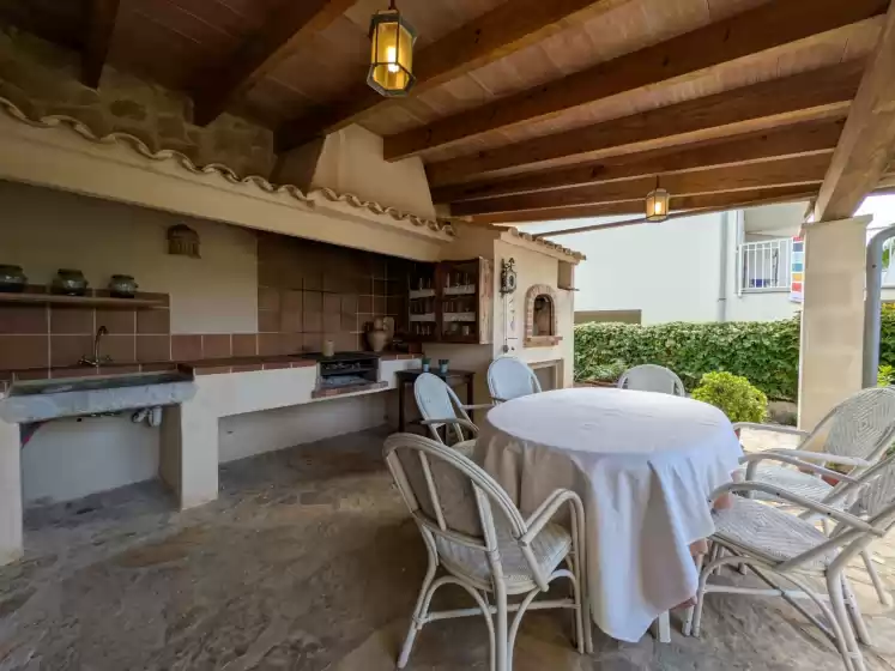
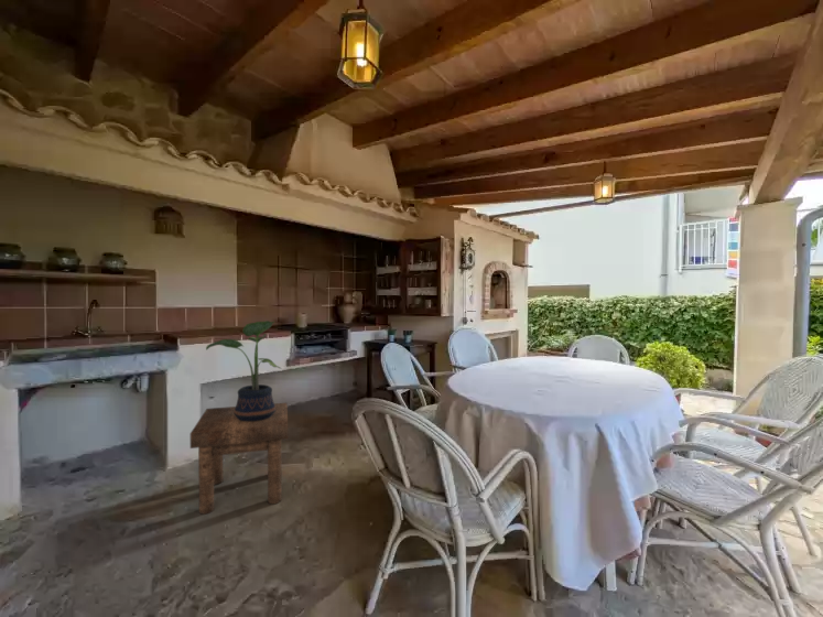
+ potted plant [205,320,282,422]
+ stool [189,402,289,516]
